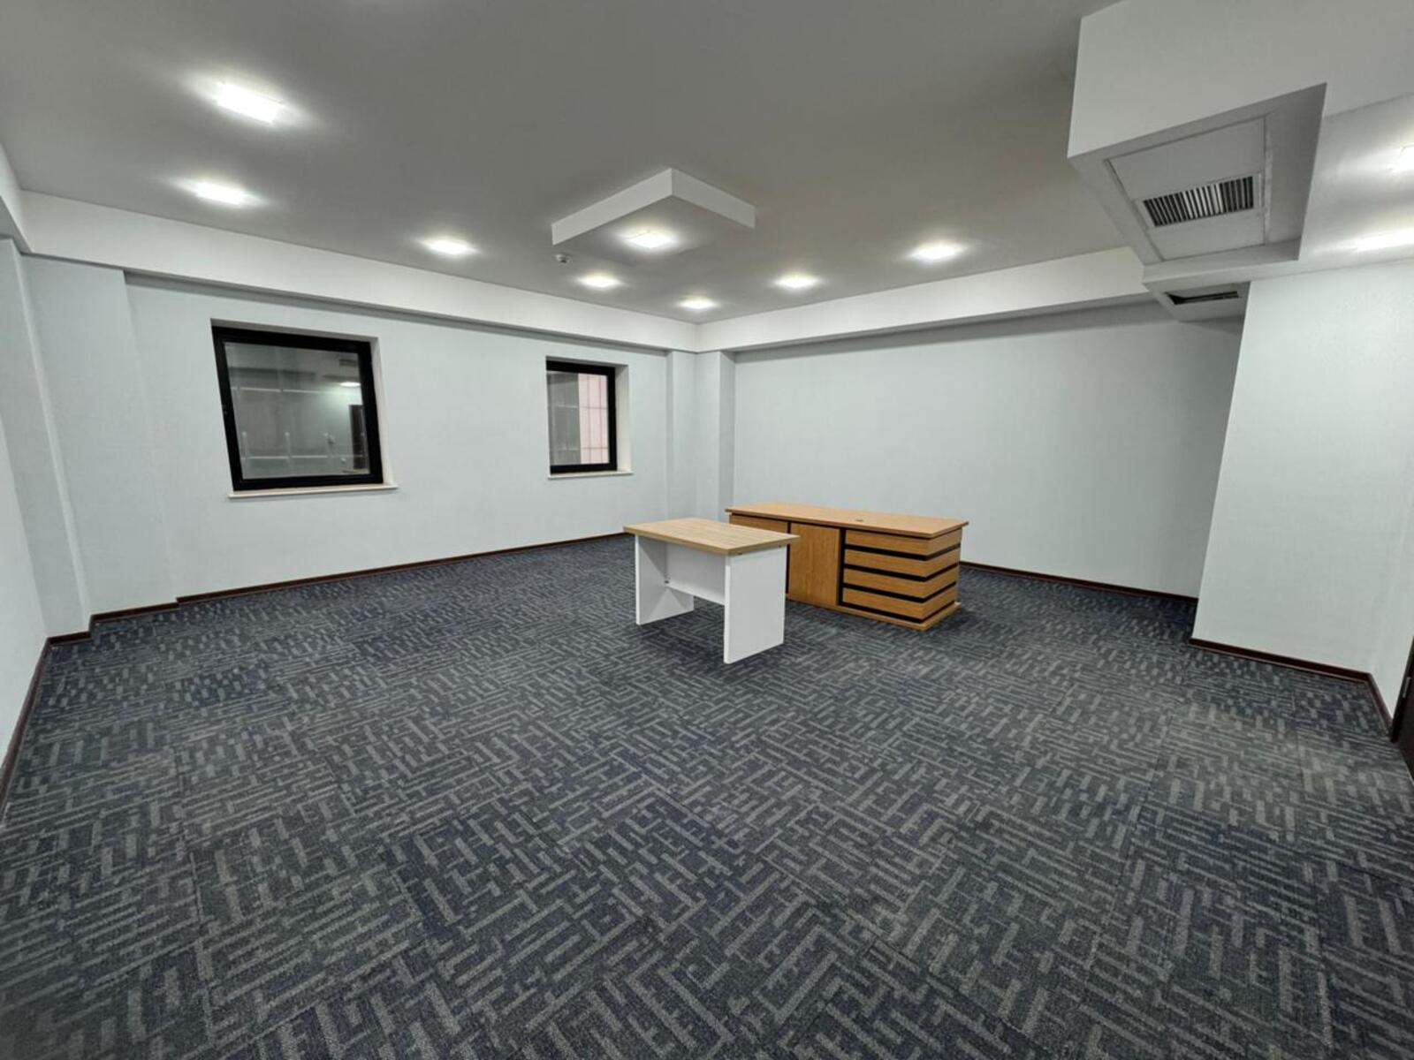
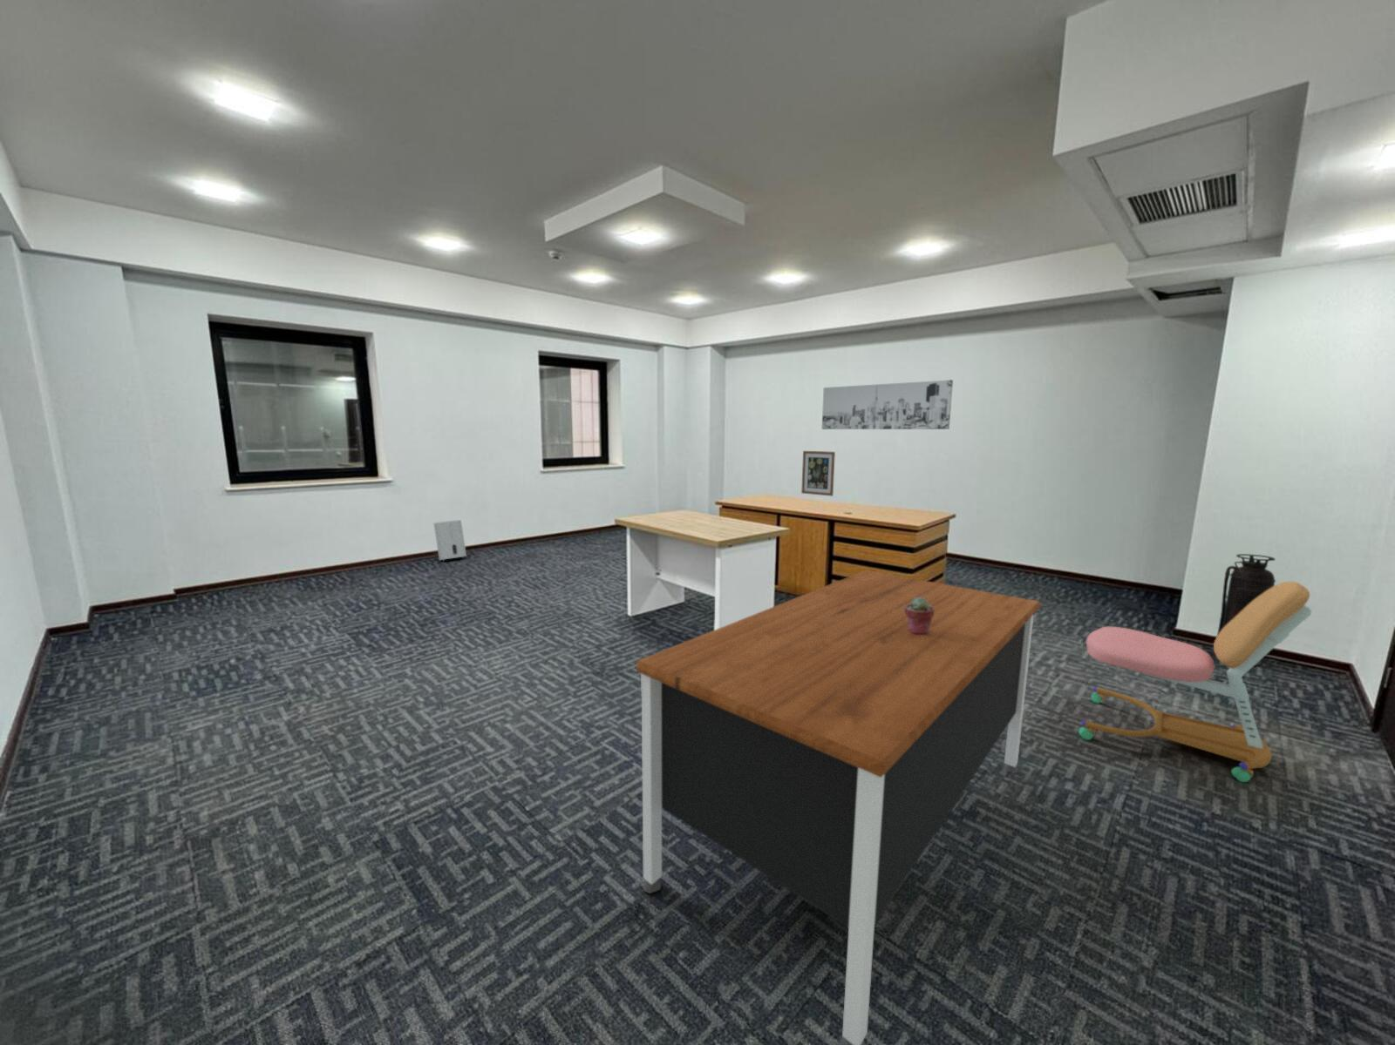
+ office chair [1078,581,1313,783]
+ potted succulent [905,597,935,634]
+ fire extinguisher [1215,553,1276,666]
+ air purifier [433,519,467,562]
+ wall art [822,379,953,430]
+ desk [636,570,1041,1045]
+ wall art [801,450,836,497]
